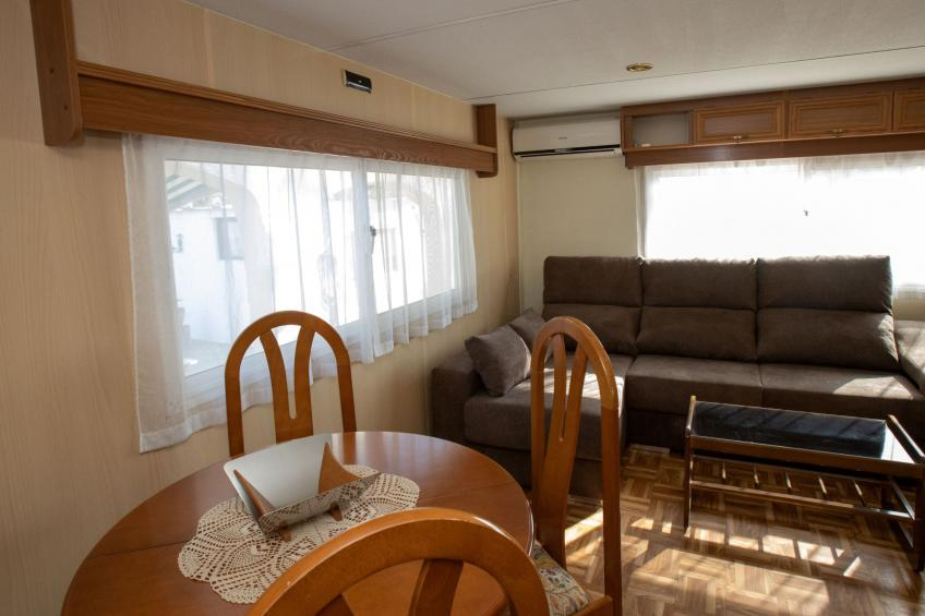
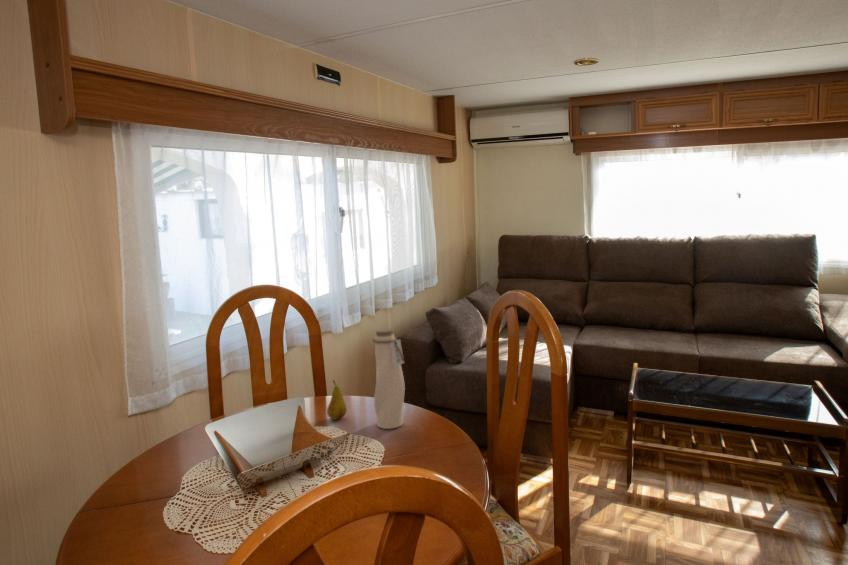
+ fruit [326,379,348,421]
+ water bottle [371,328,406,430]
